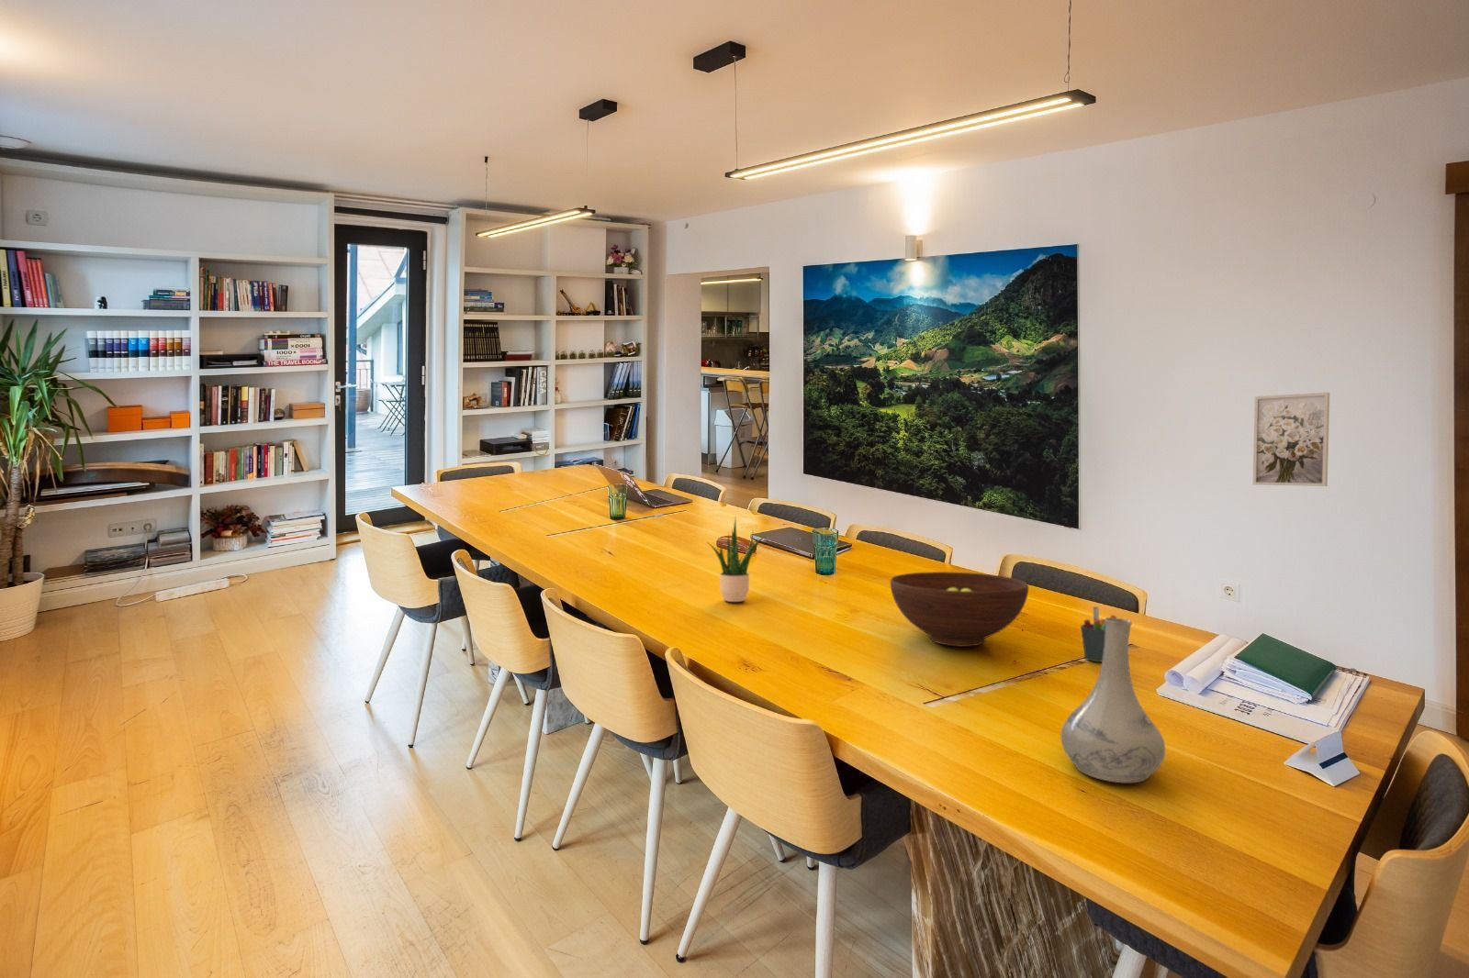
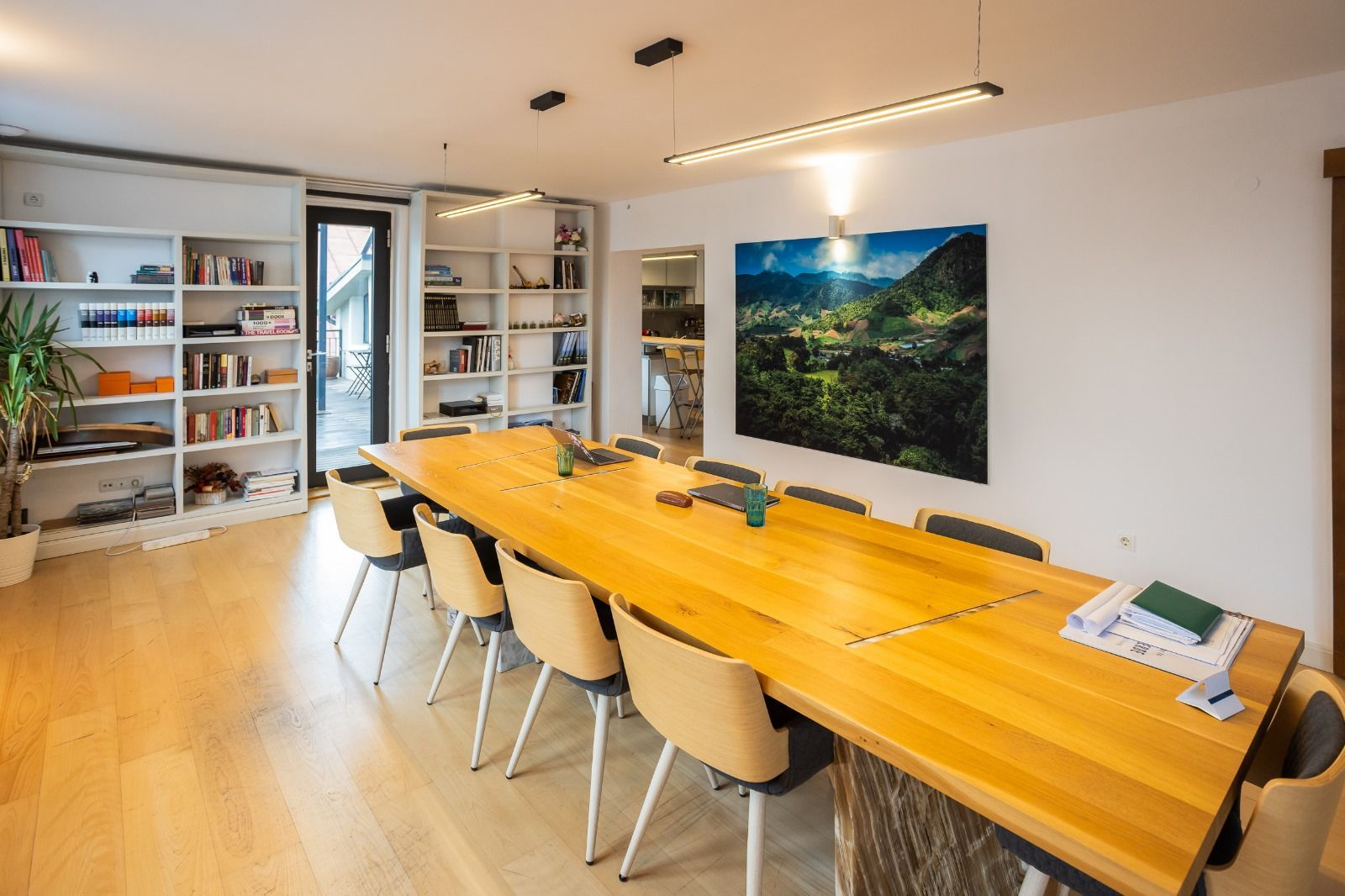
- pen holder [1080,606,1117,663]
- fruit bowl [890,571,1029,647]
- potted plant [706,516,768,603]
- vase [1059,617,1166,784]
- wall art [1253,392,1330,487]
